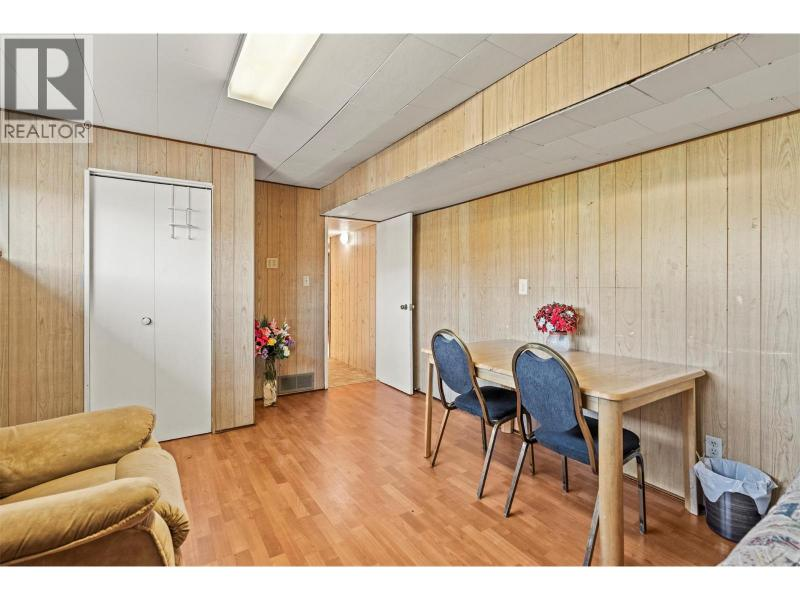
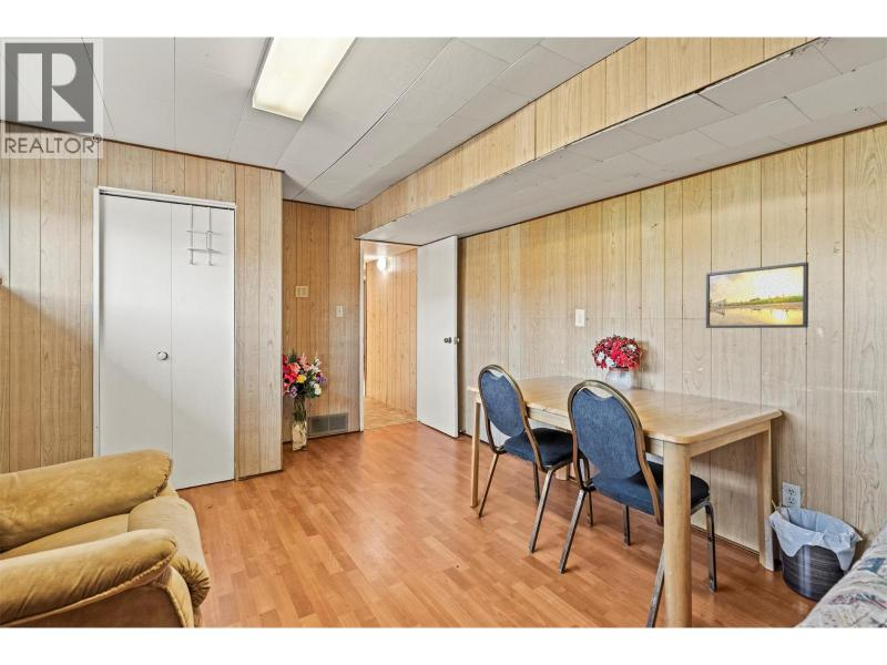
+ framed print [705,262,809,329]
